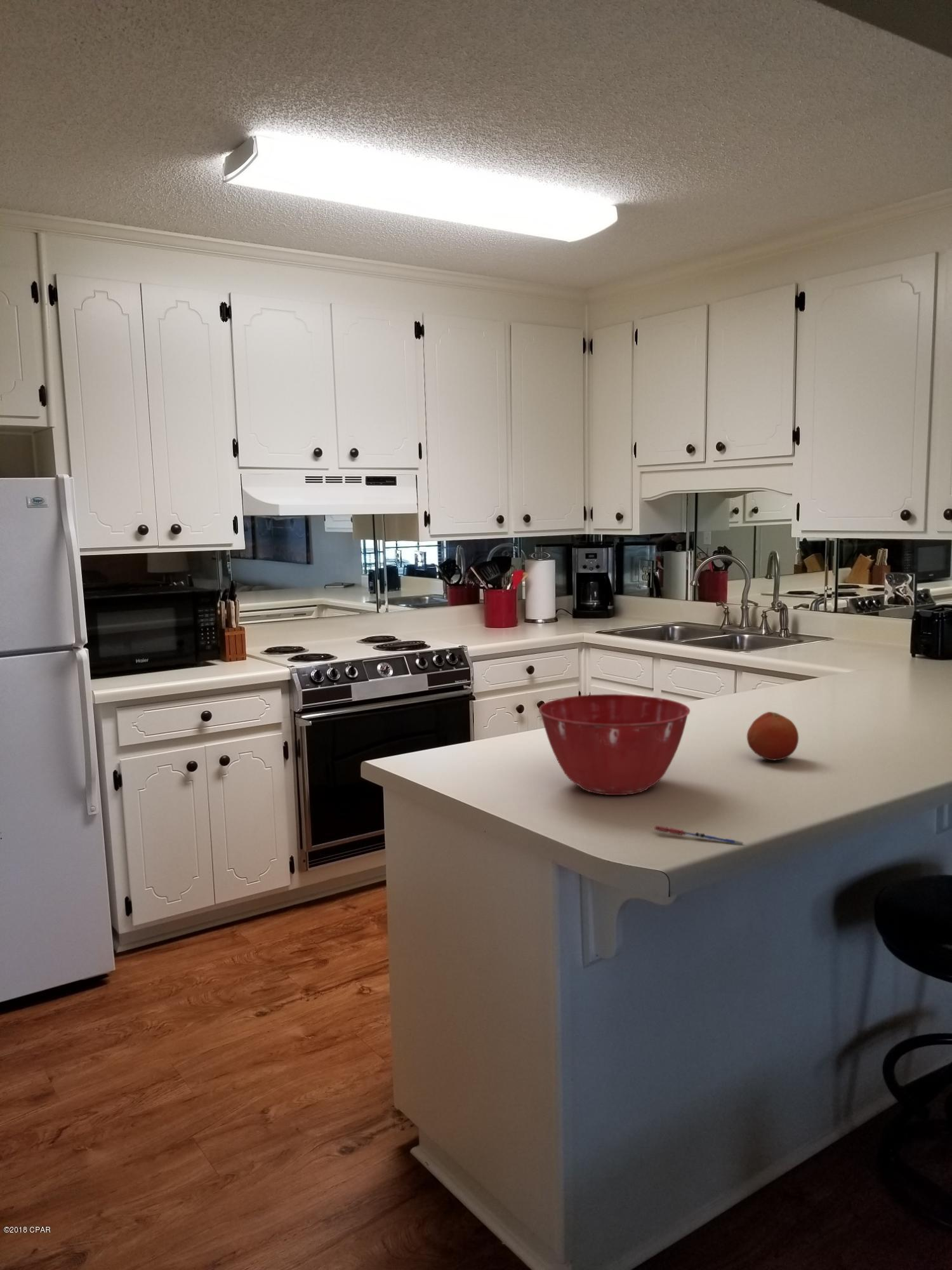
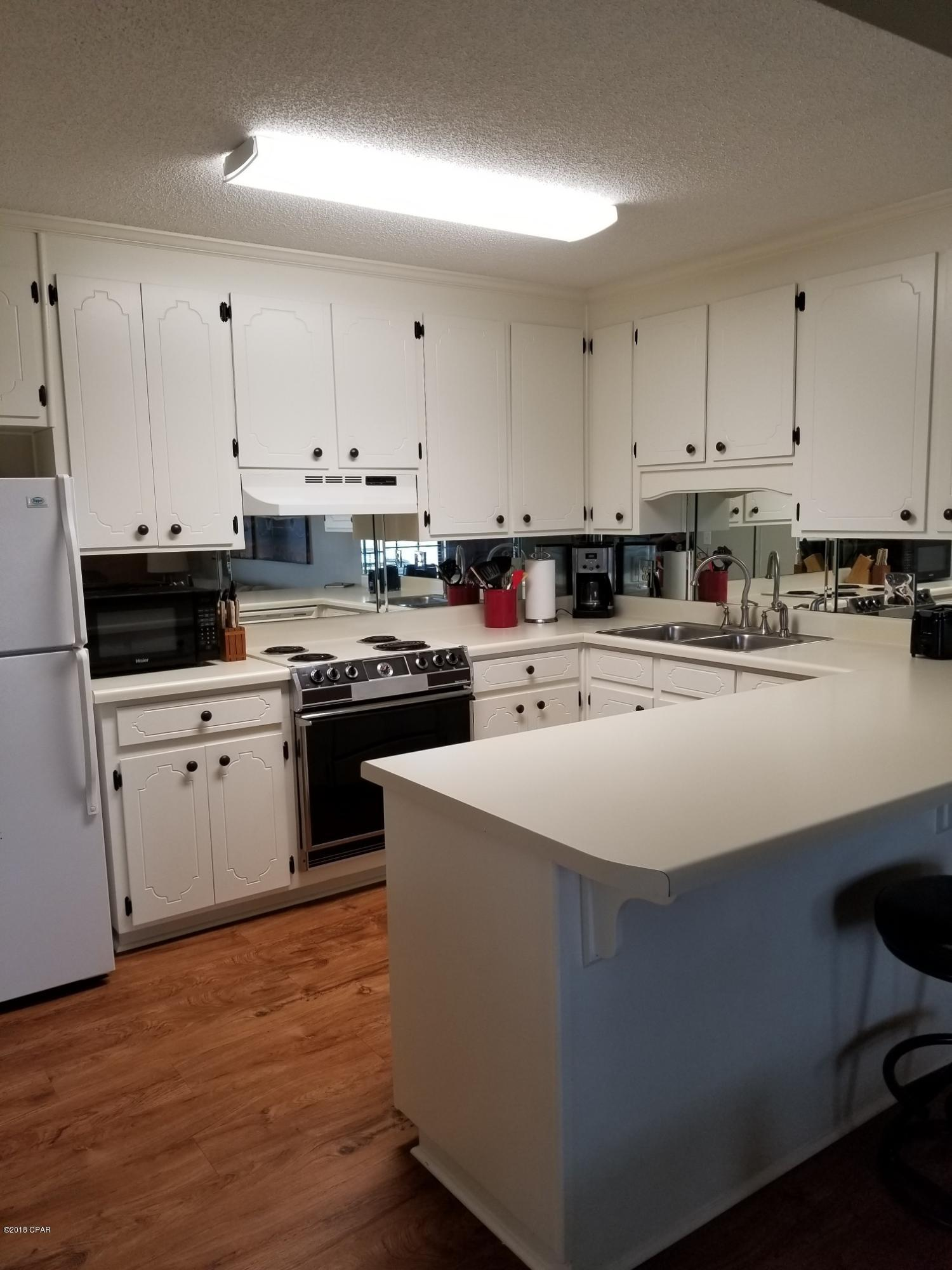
- mixing bowl [538,693,691,796]
- fruit [746,711,799,761]
- pen [654,825,743,845]
